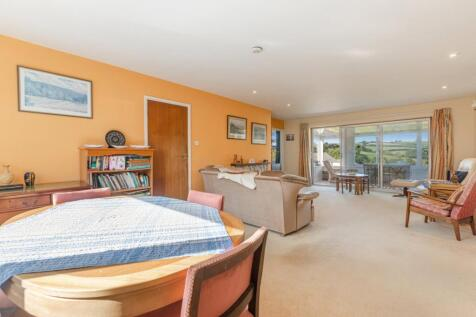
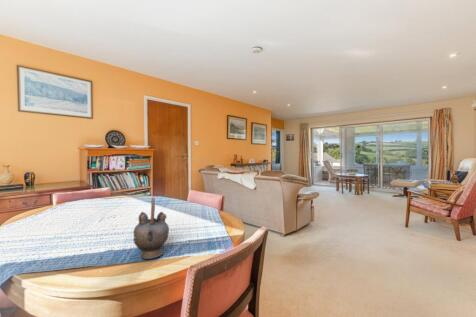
+ teapot [132,197,170,260]
